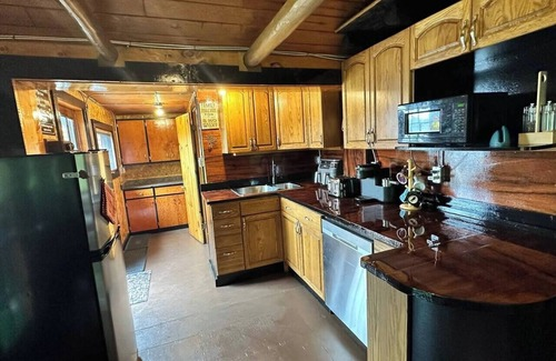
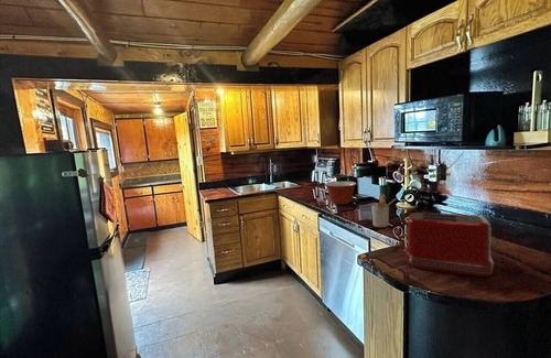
+ mixing bowl [324,181,357,206]
+ toaster [404,211,497,278]
+ utensil holder [370,193,399,228]
